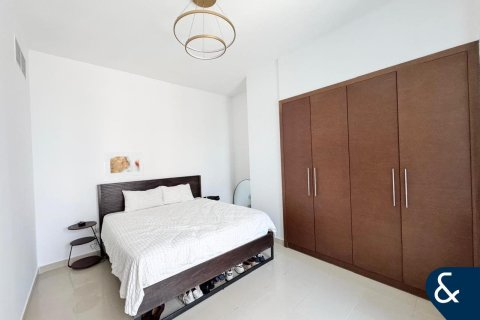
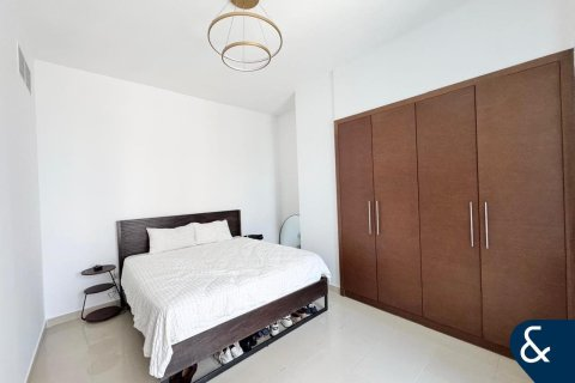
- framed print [103,151,145,179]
